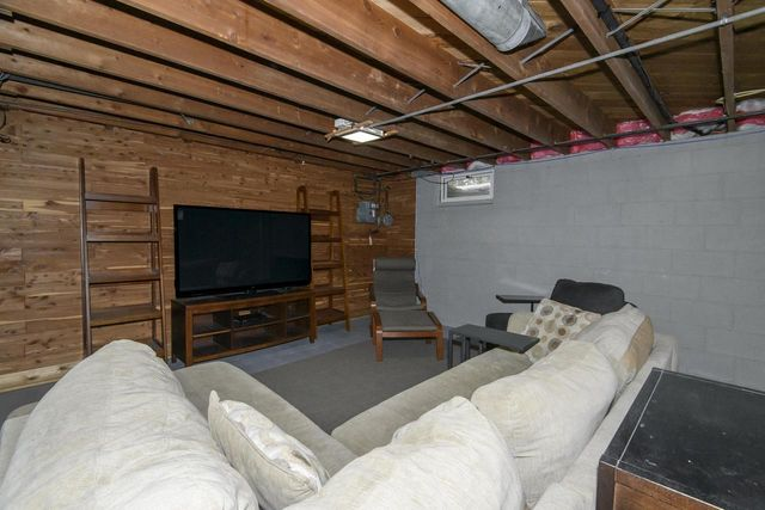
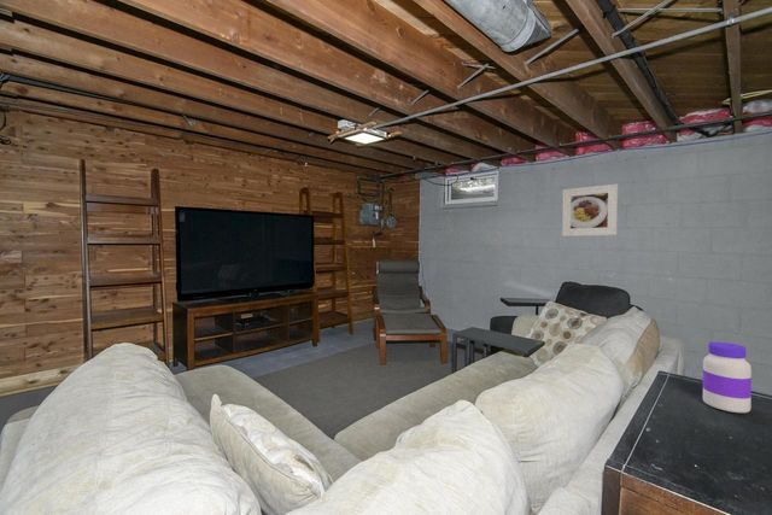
+ jar [702,341,753,414]
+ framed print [561,183,619,238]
